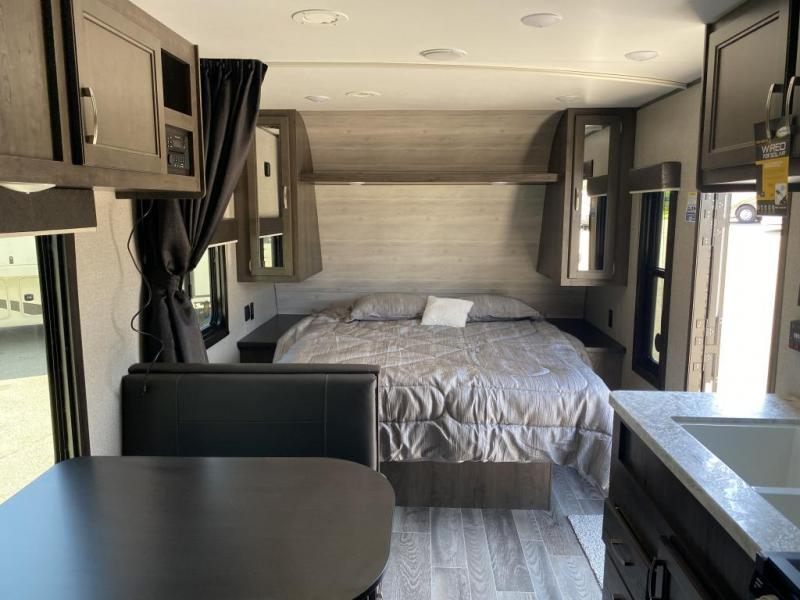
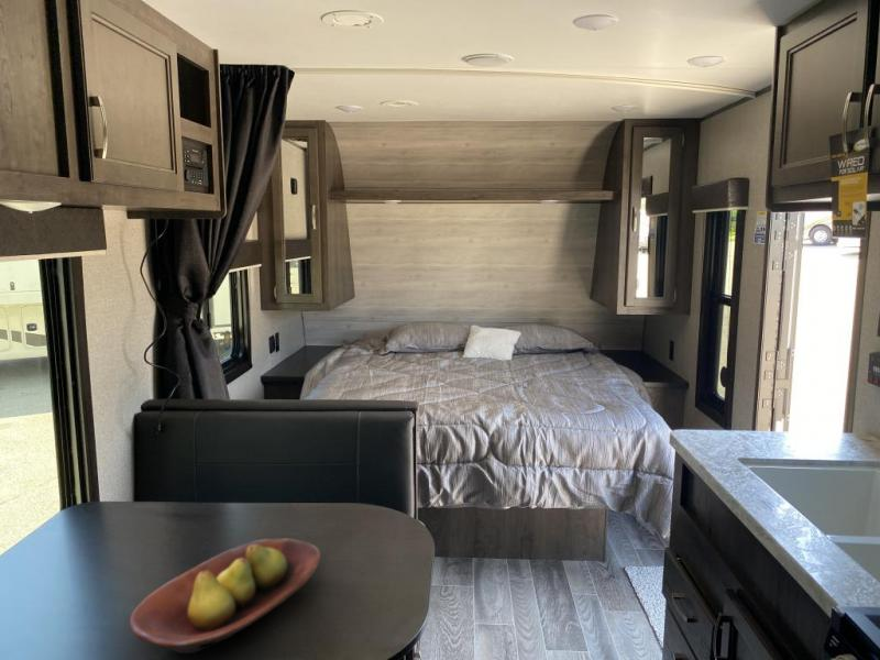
+ fruit bowl [128,537,321,654]
